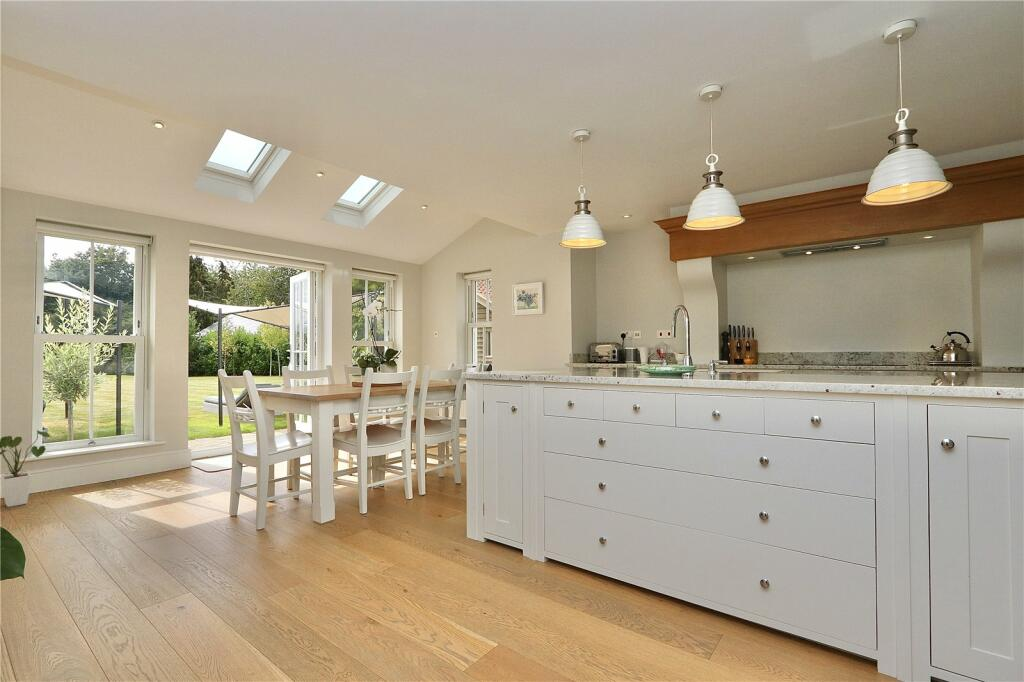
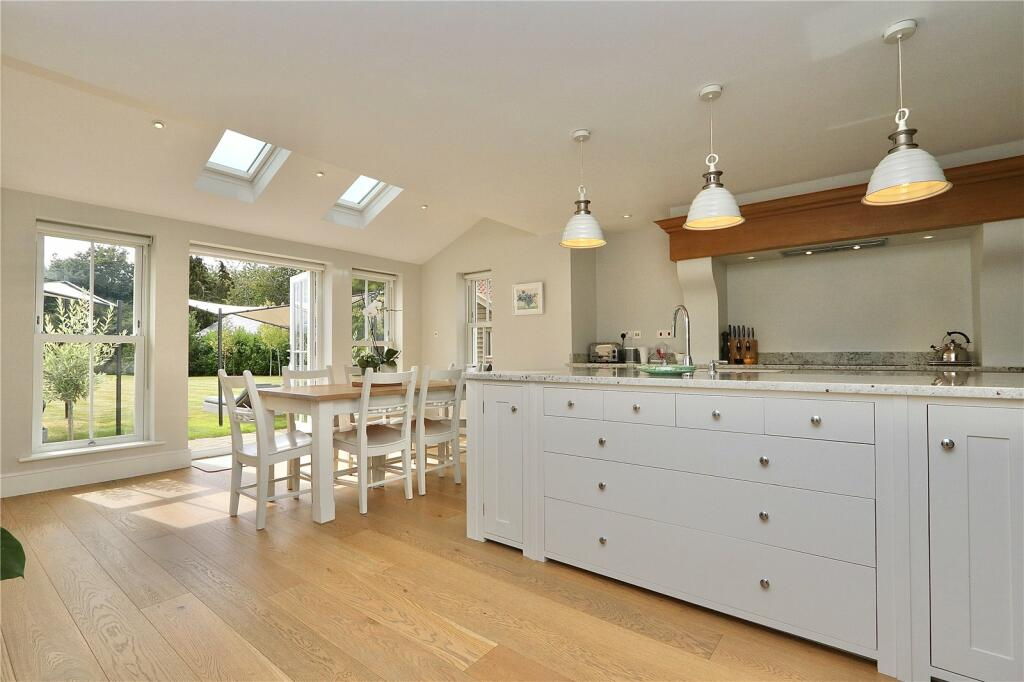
- house plant [0,429,52,508]
